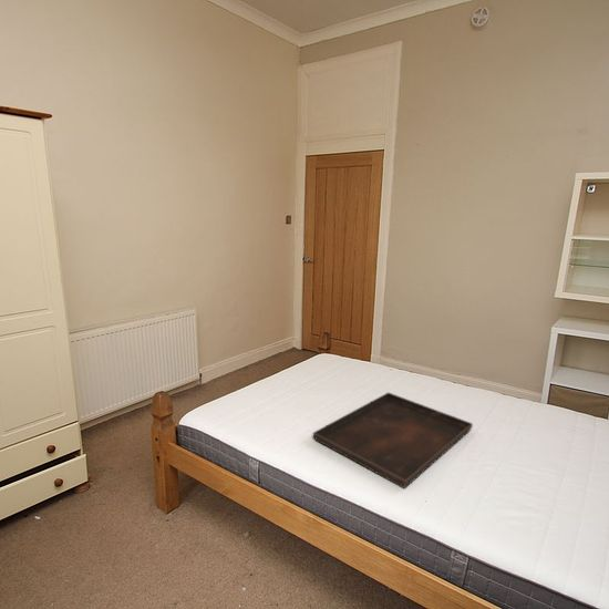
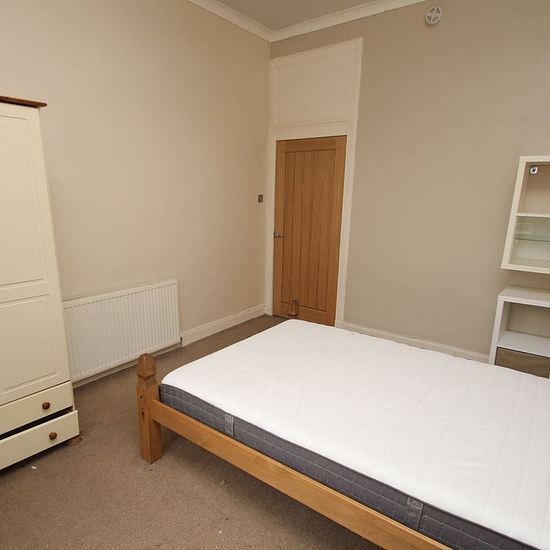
- serving tray [312,392,474,489]
